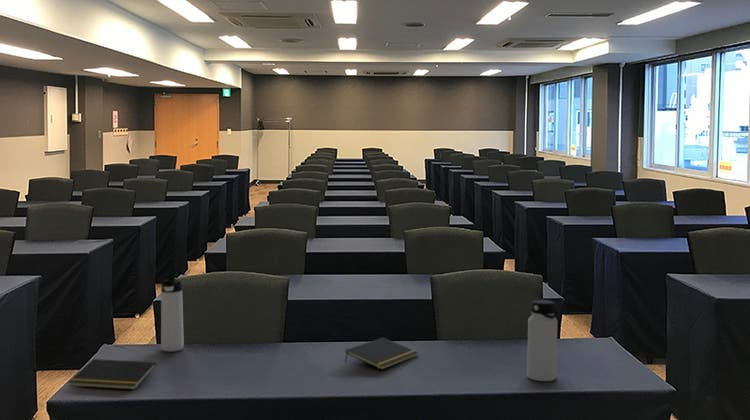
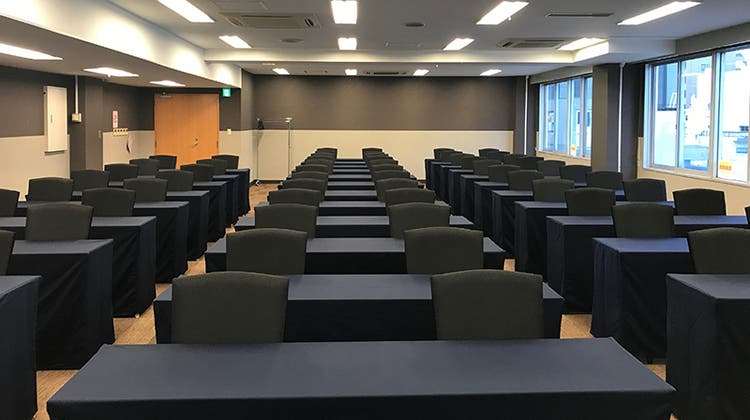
- notepad [344,337,419,371]
- notepad [67,358,157,391]
- thermos bottle [160,276,185,353]
- water bottle [526,299,558,382]
